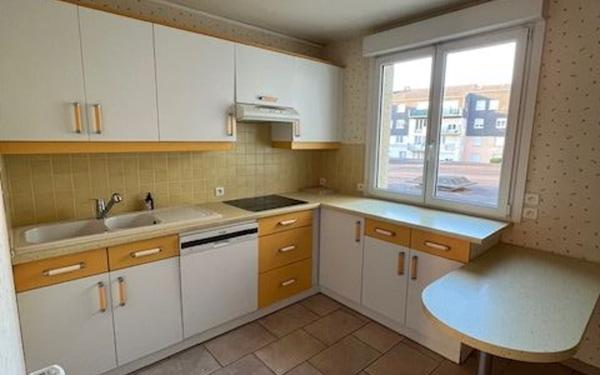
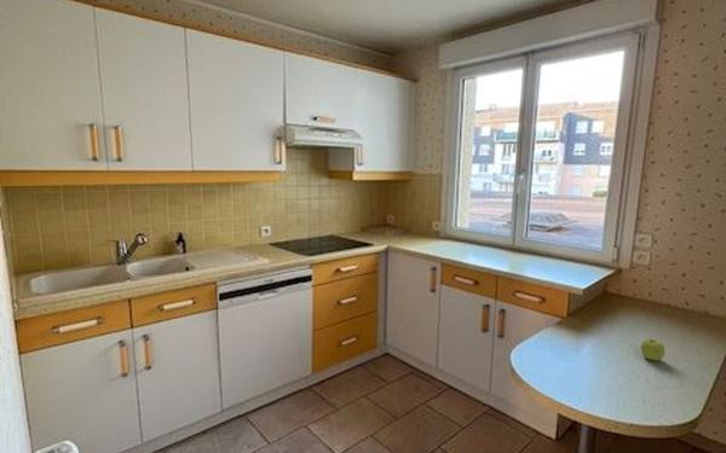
+ fruit [640,338,667,362]
